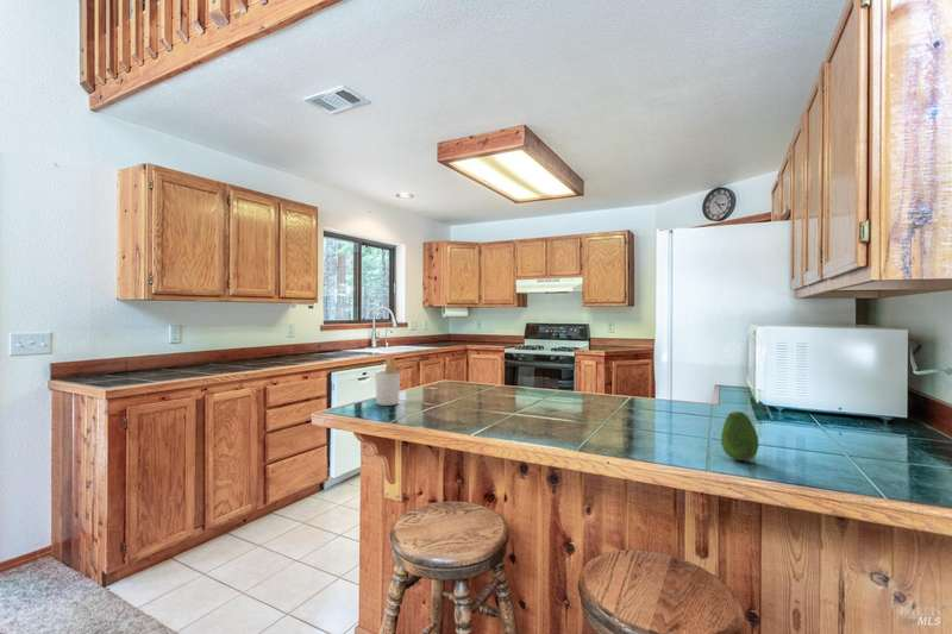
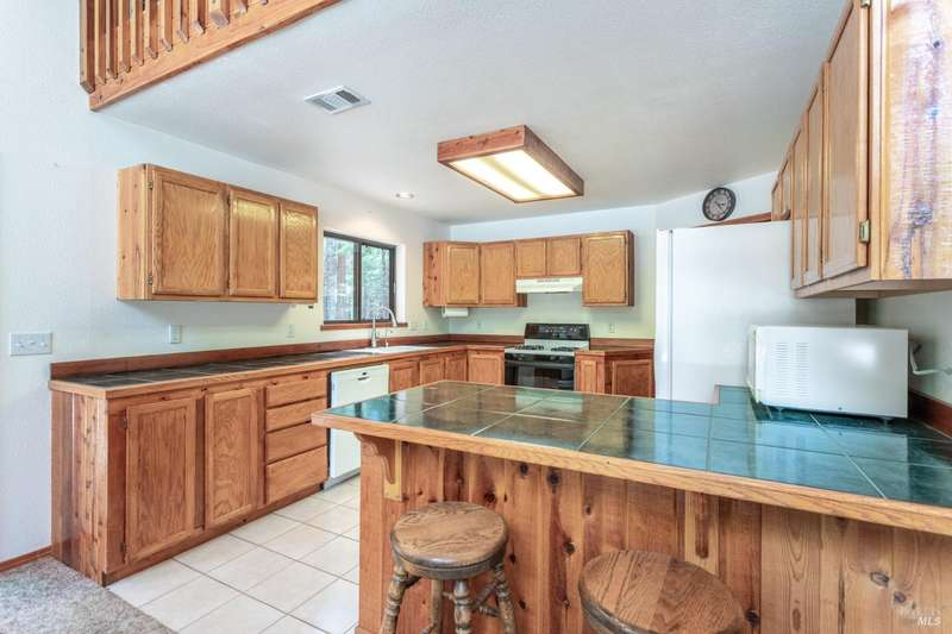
- fruit [720,410,760,463]
- utensil holder [374,354,414,407]
